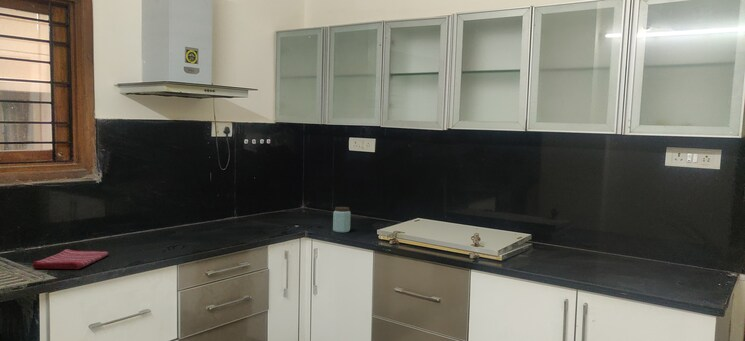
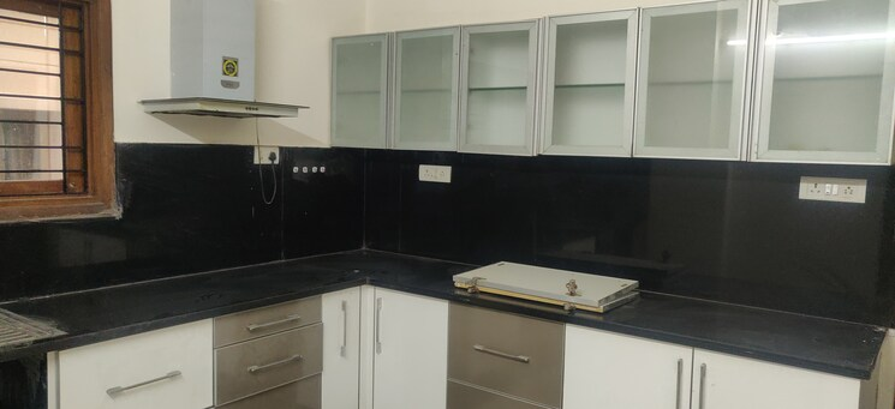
- peanut butter [332,206,352,233]
- dish towel [31,248,110,270]
